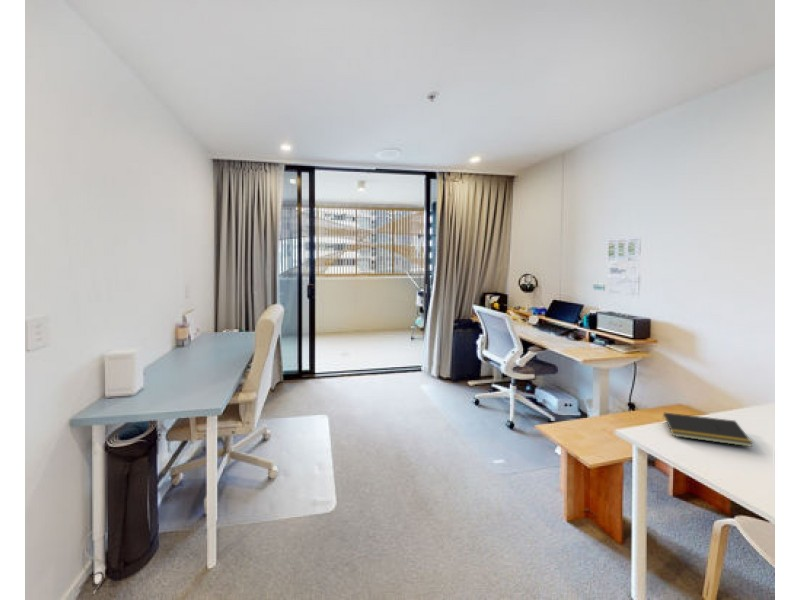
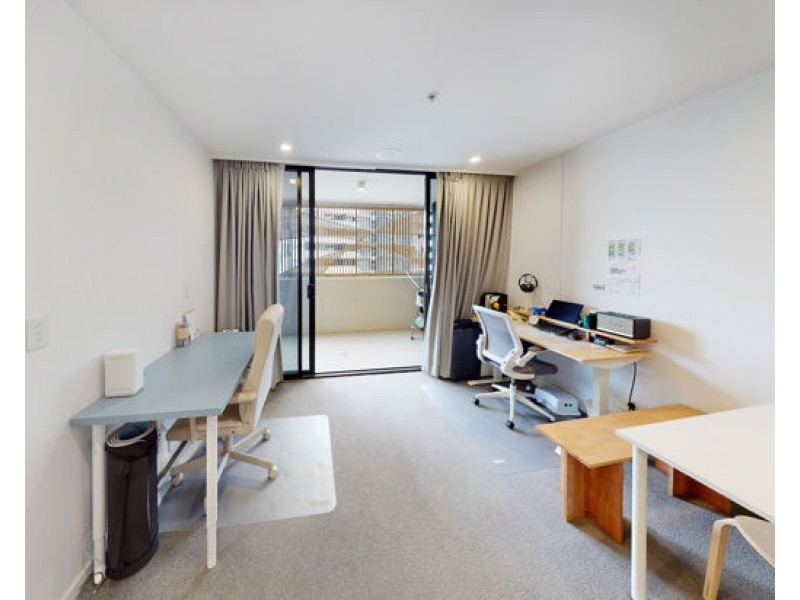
- notepad [662,412,754,448]
